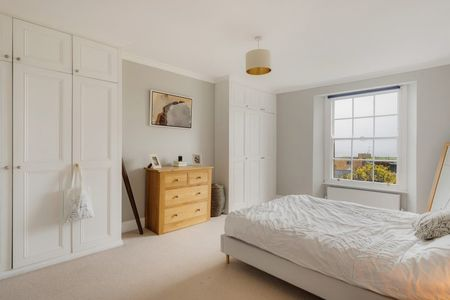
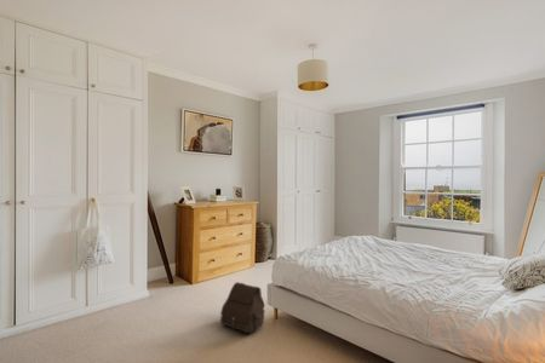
+ satchel [219,281,266,334]
